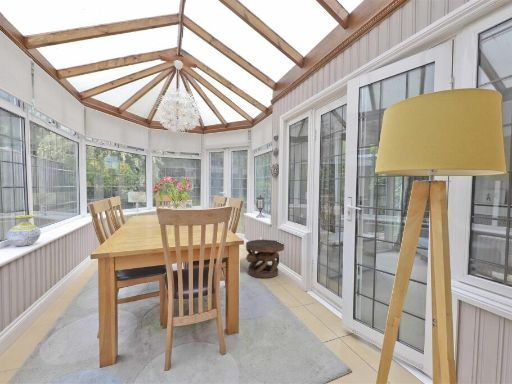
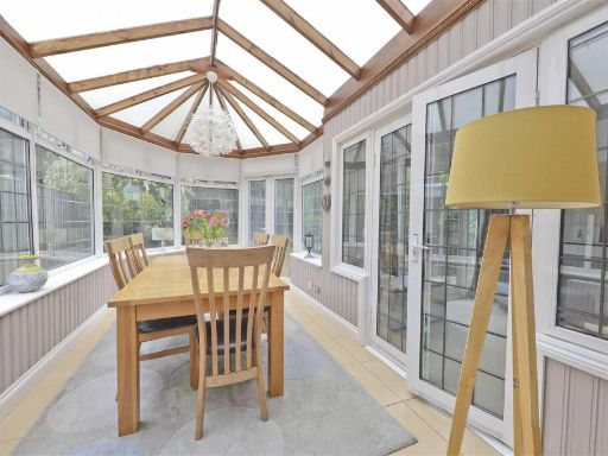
- carved stool [245,239,285,279]
